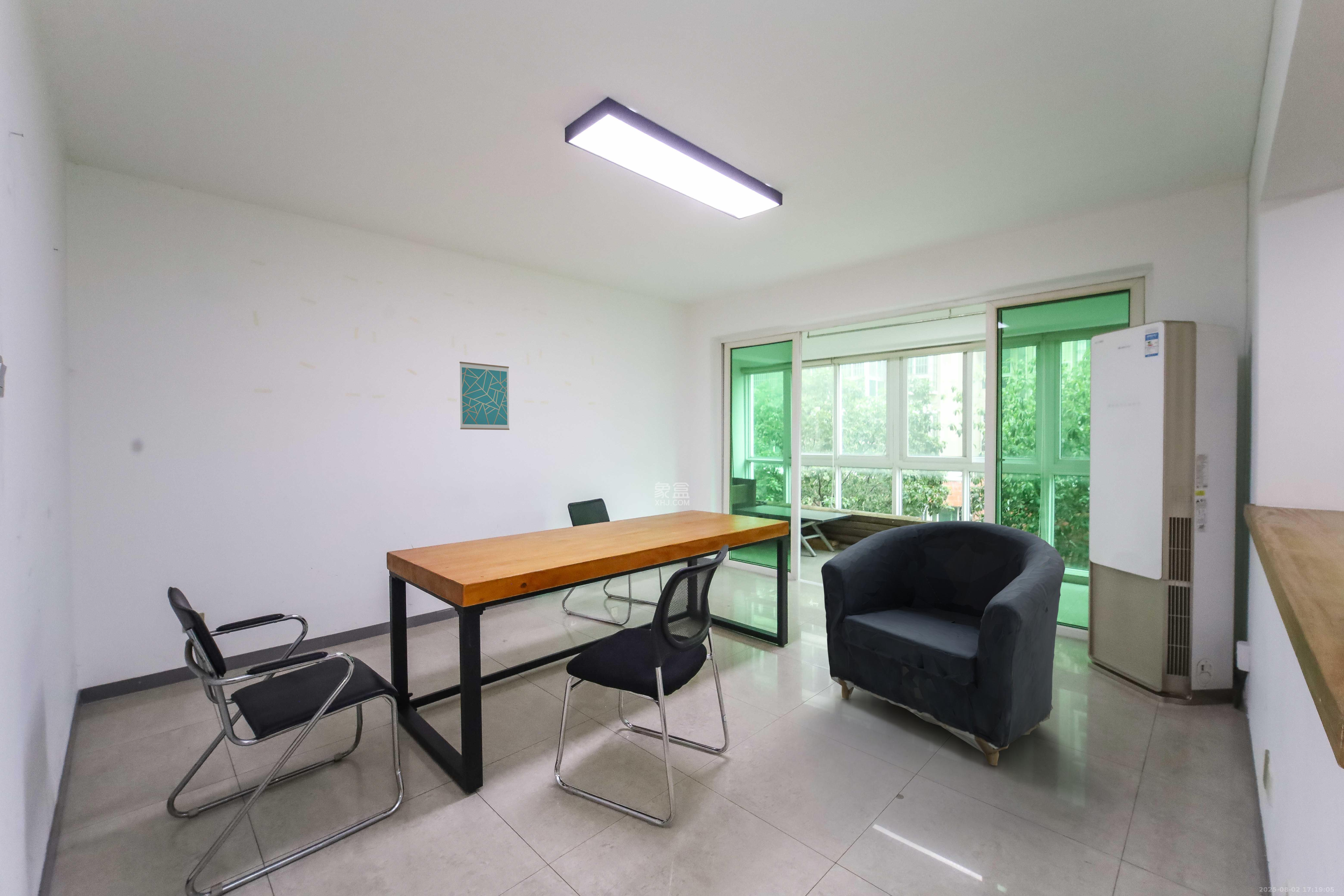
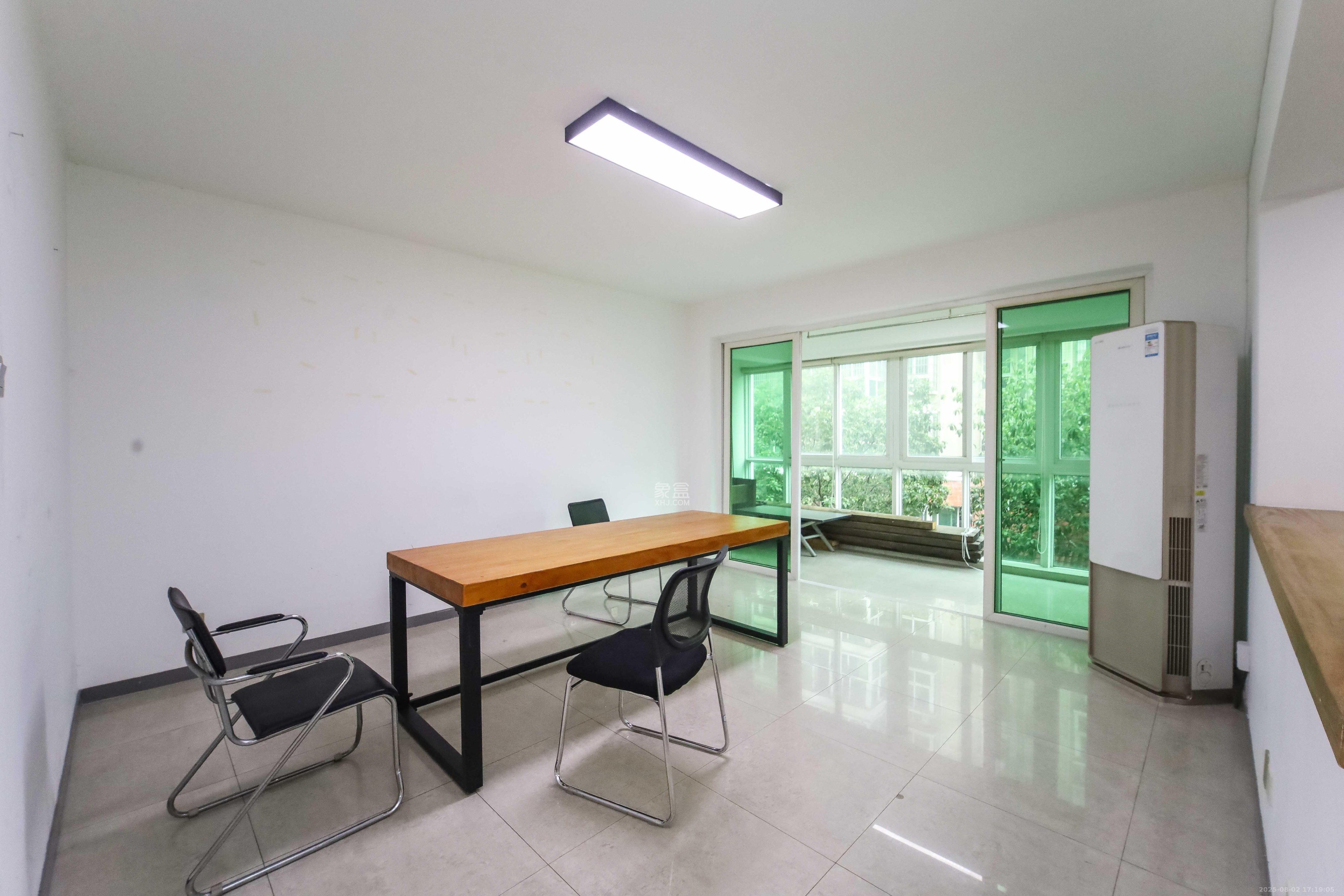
- wall art [459,361,510,430]
- armchair [821,520,1065,766]
